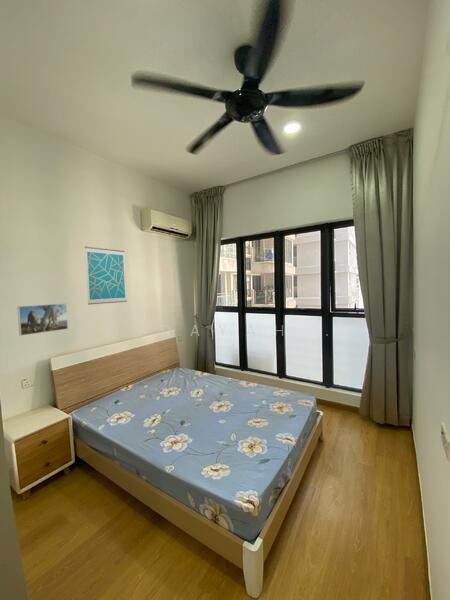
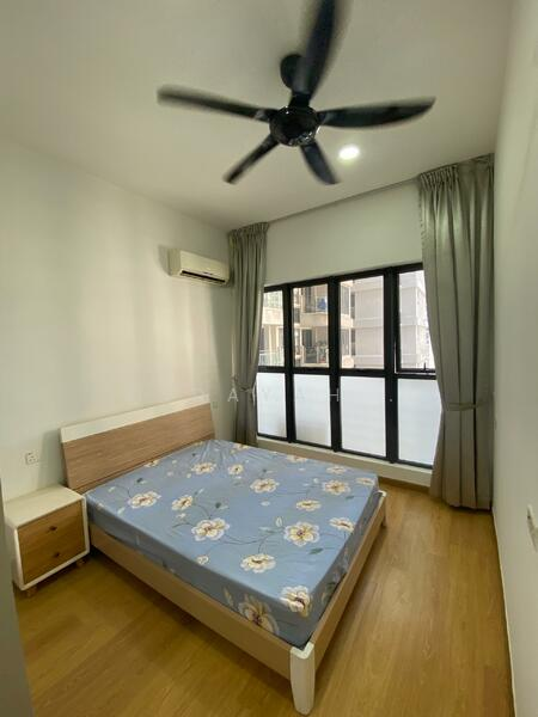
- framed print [16,302,69,337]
- wall art [84,246,128,306]
